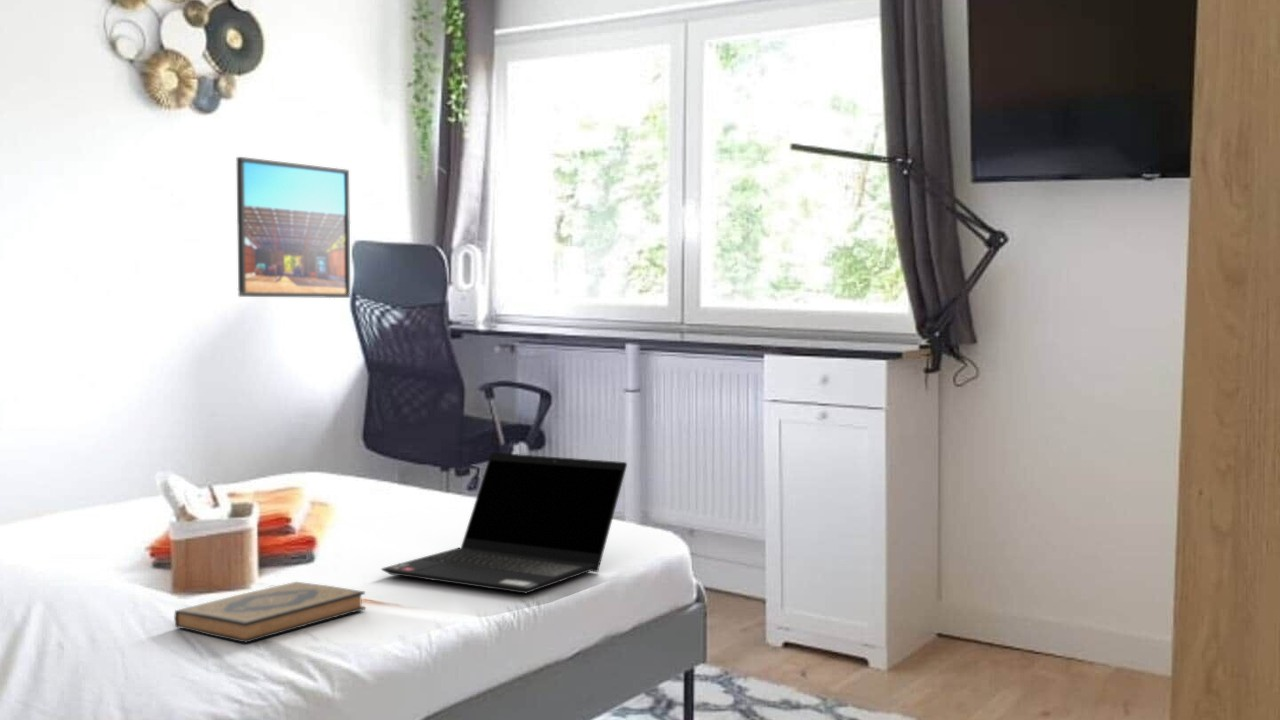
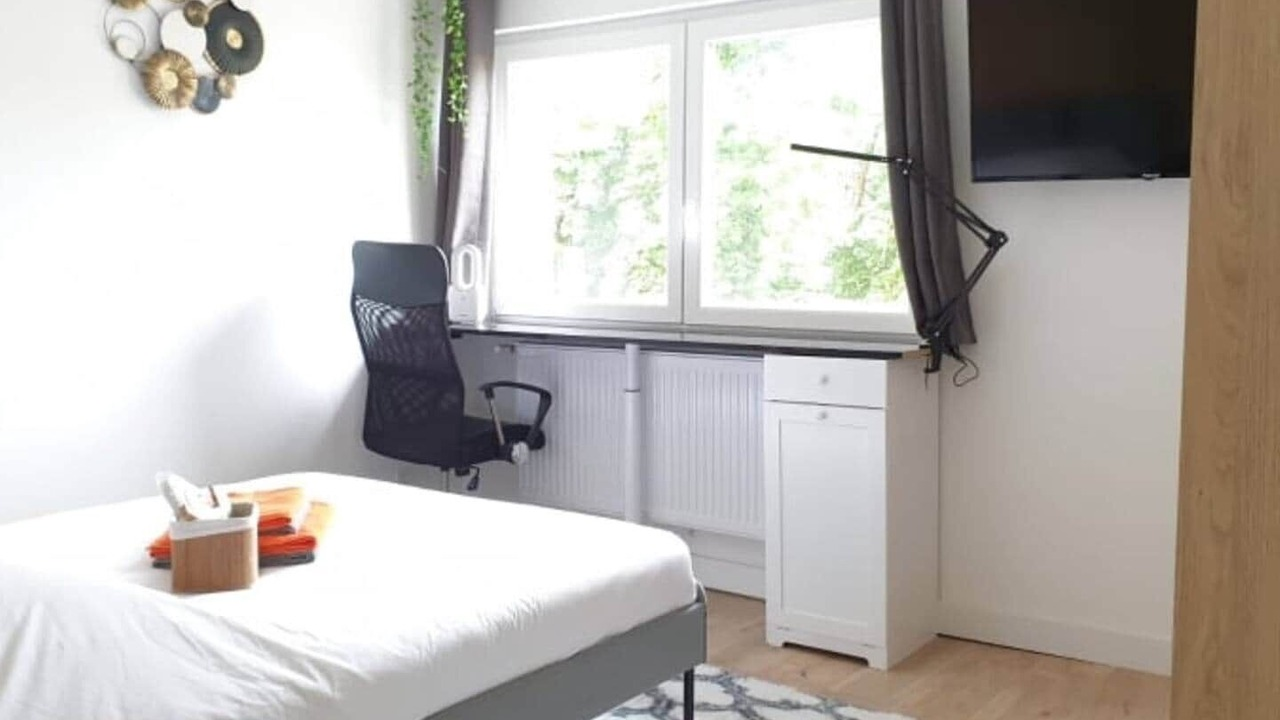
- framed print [236,156,351,299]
- laptop computer [380,452,628,595]
- hardback book [173,581,366,644]
